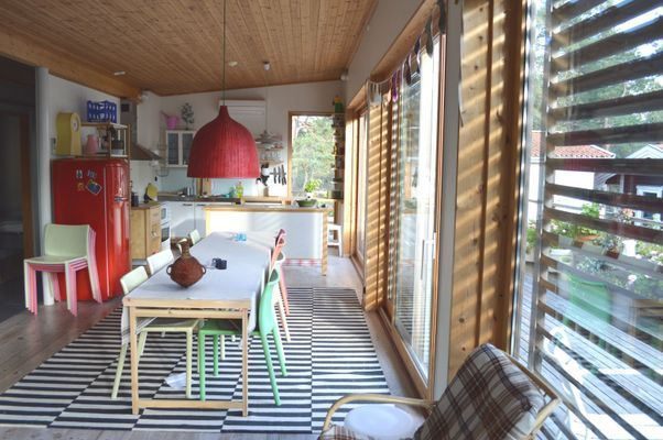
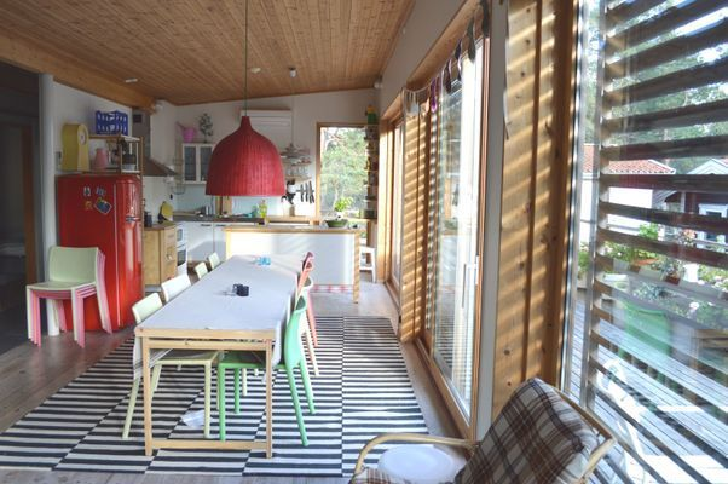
- vase [165,240,207,288]
